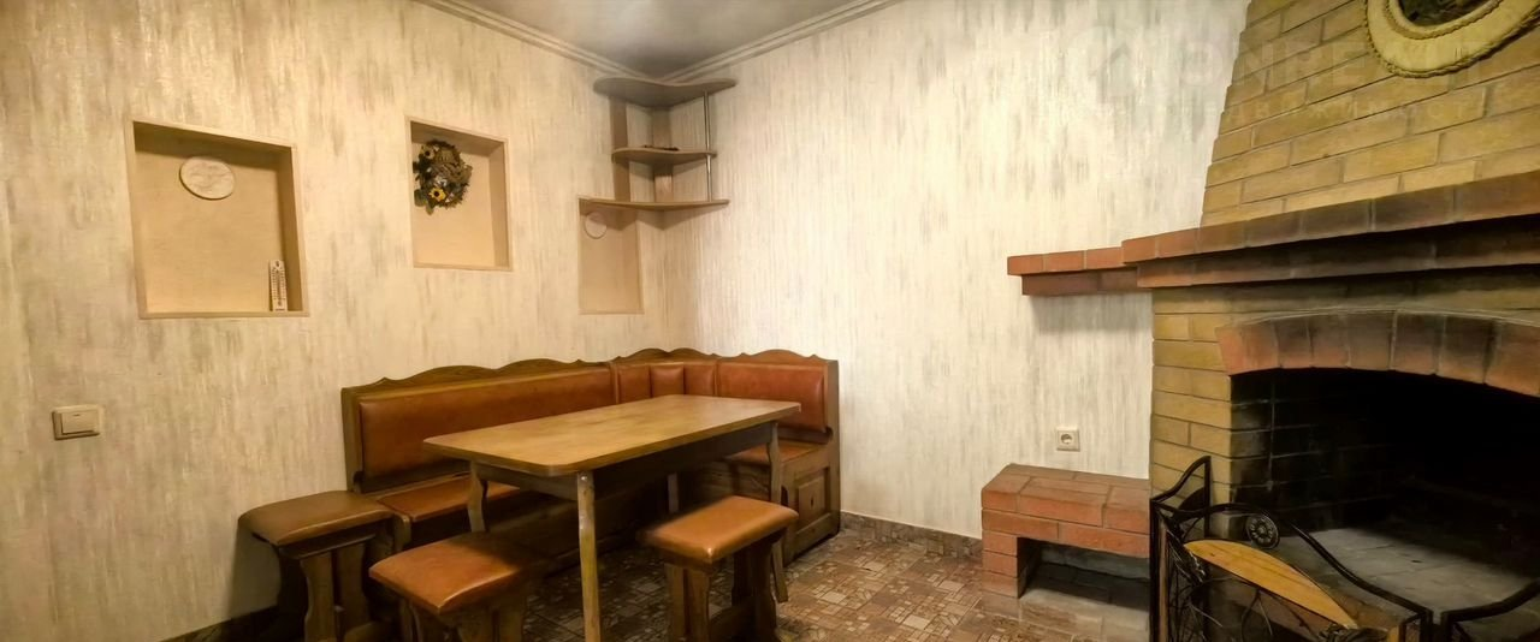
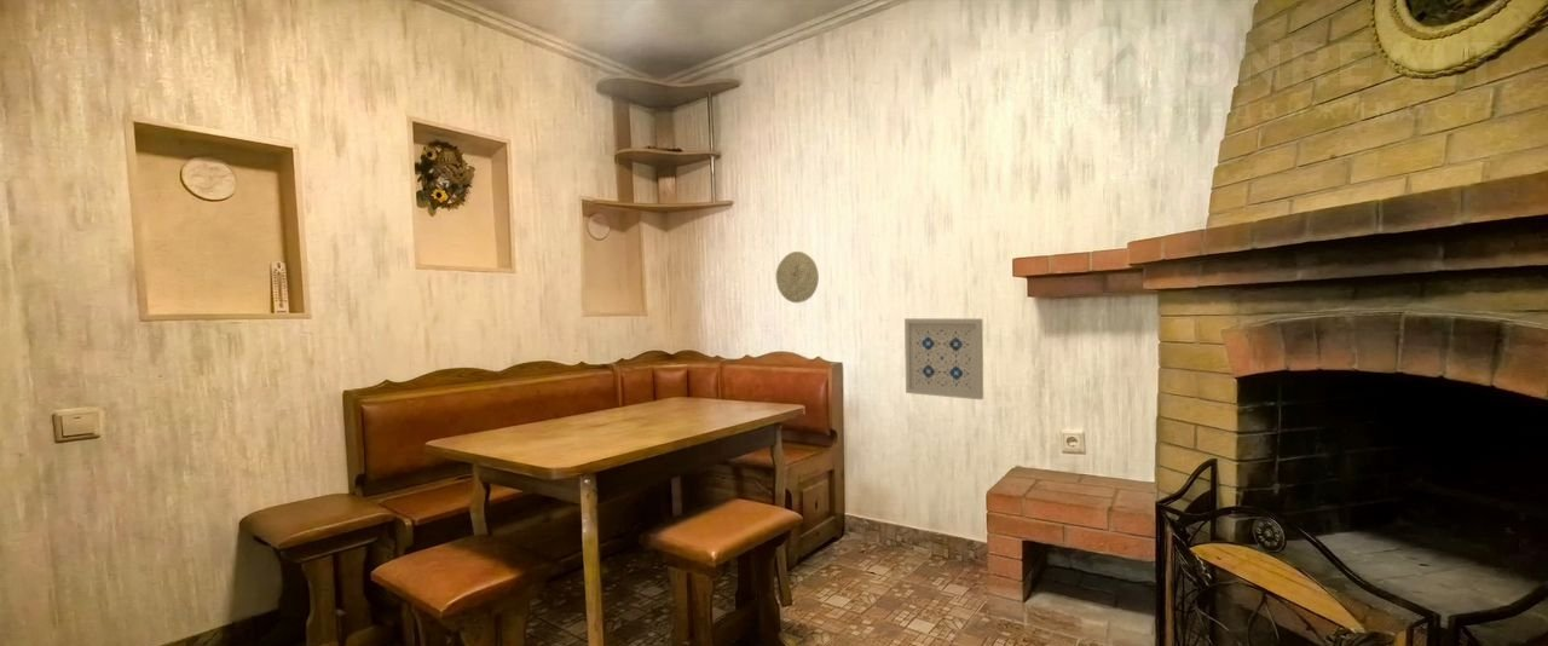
+ wall art [903,317,984,400]
+ decorative plate [775,250,820,304]
